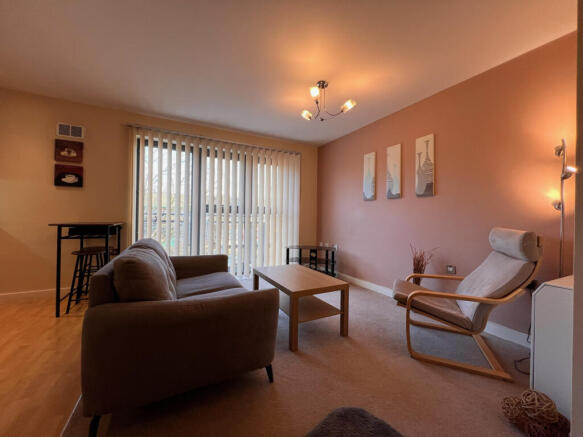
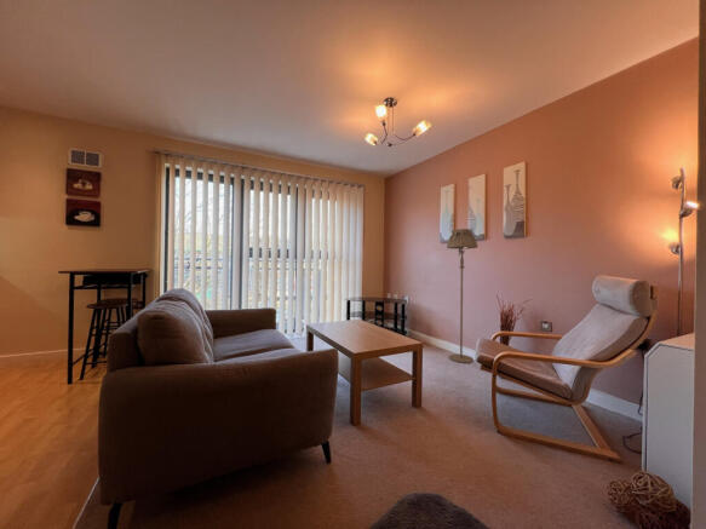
+ floor lamp [446,228,480,364]
